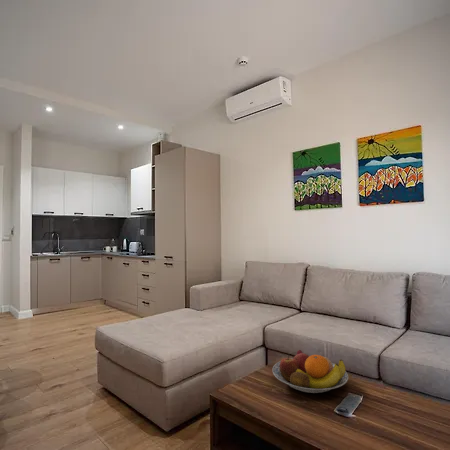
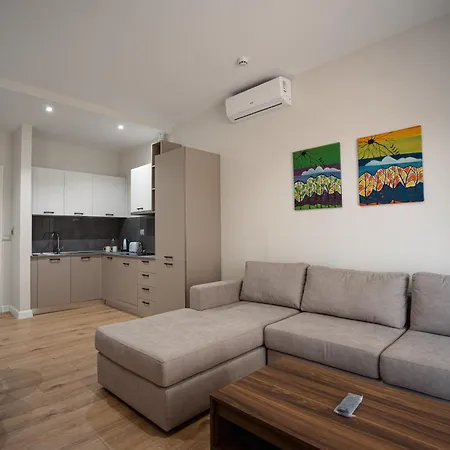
- fruit bowl [271,349,349,394]
